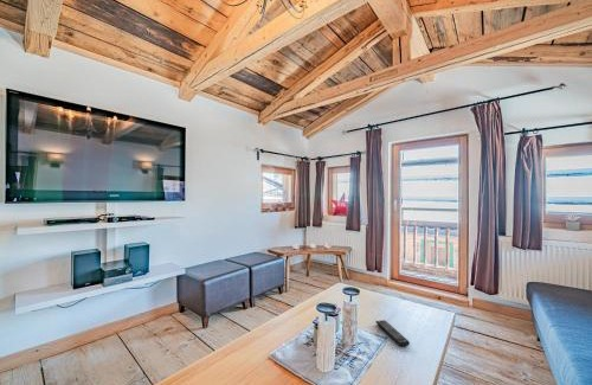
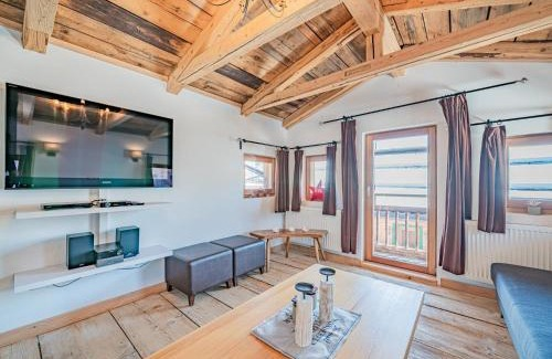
- remote control [374,319,411,348]
